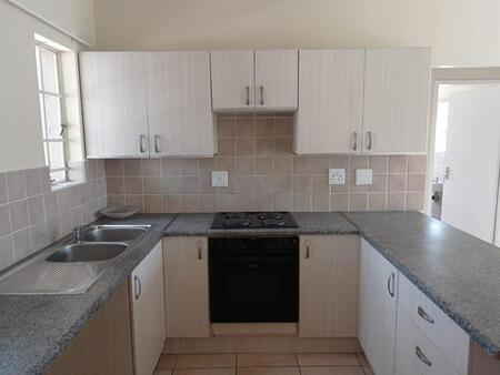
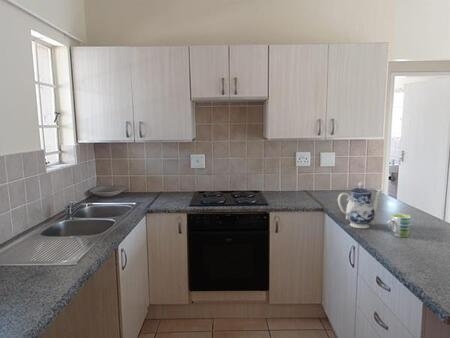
+ mug [387,213,412,238]
+ teapot [337,181,383,229]
